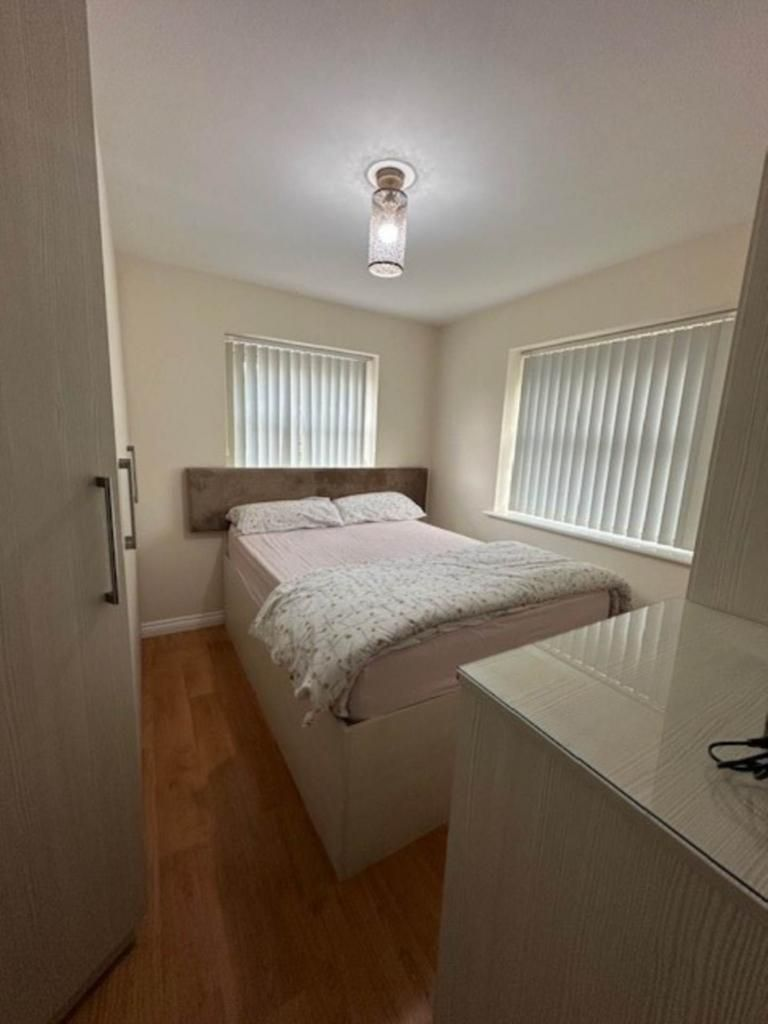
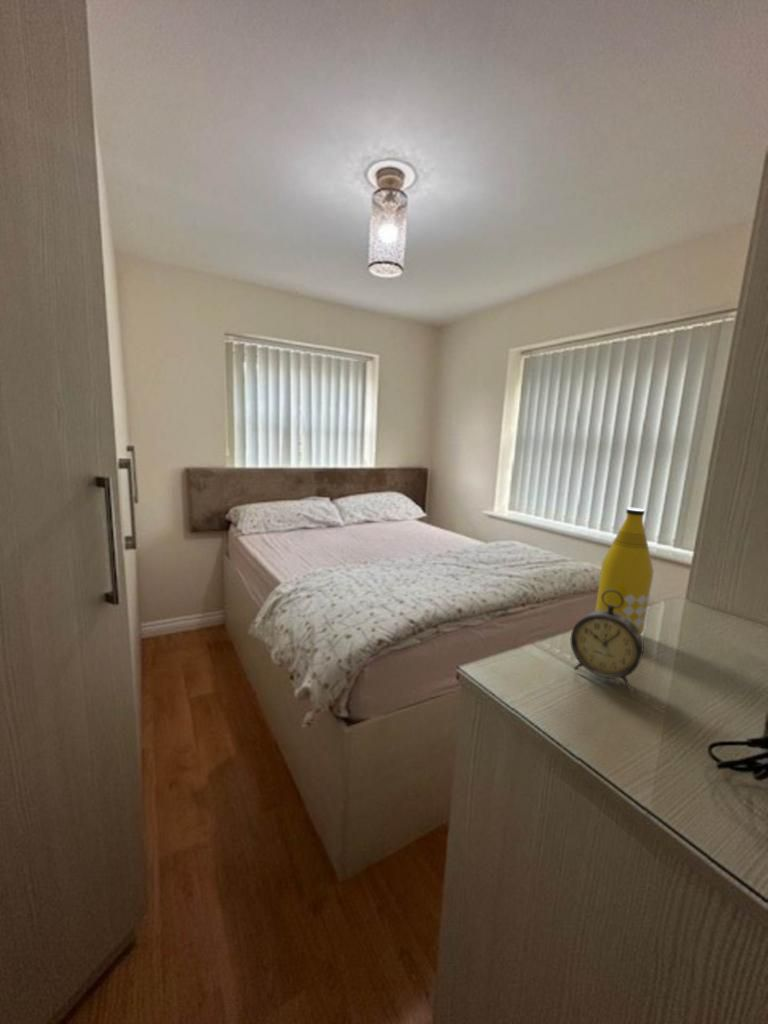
+ bottle [594,507,655,635]
+ alarm clock [570,590,645,689]
